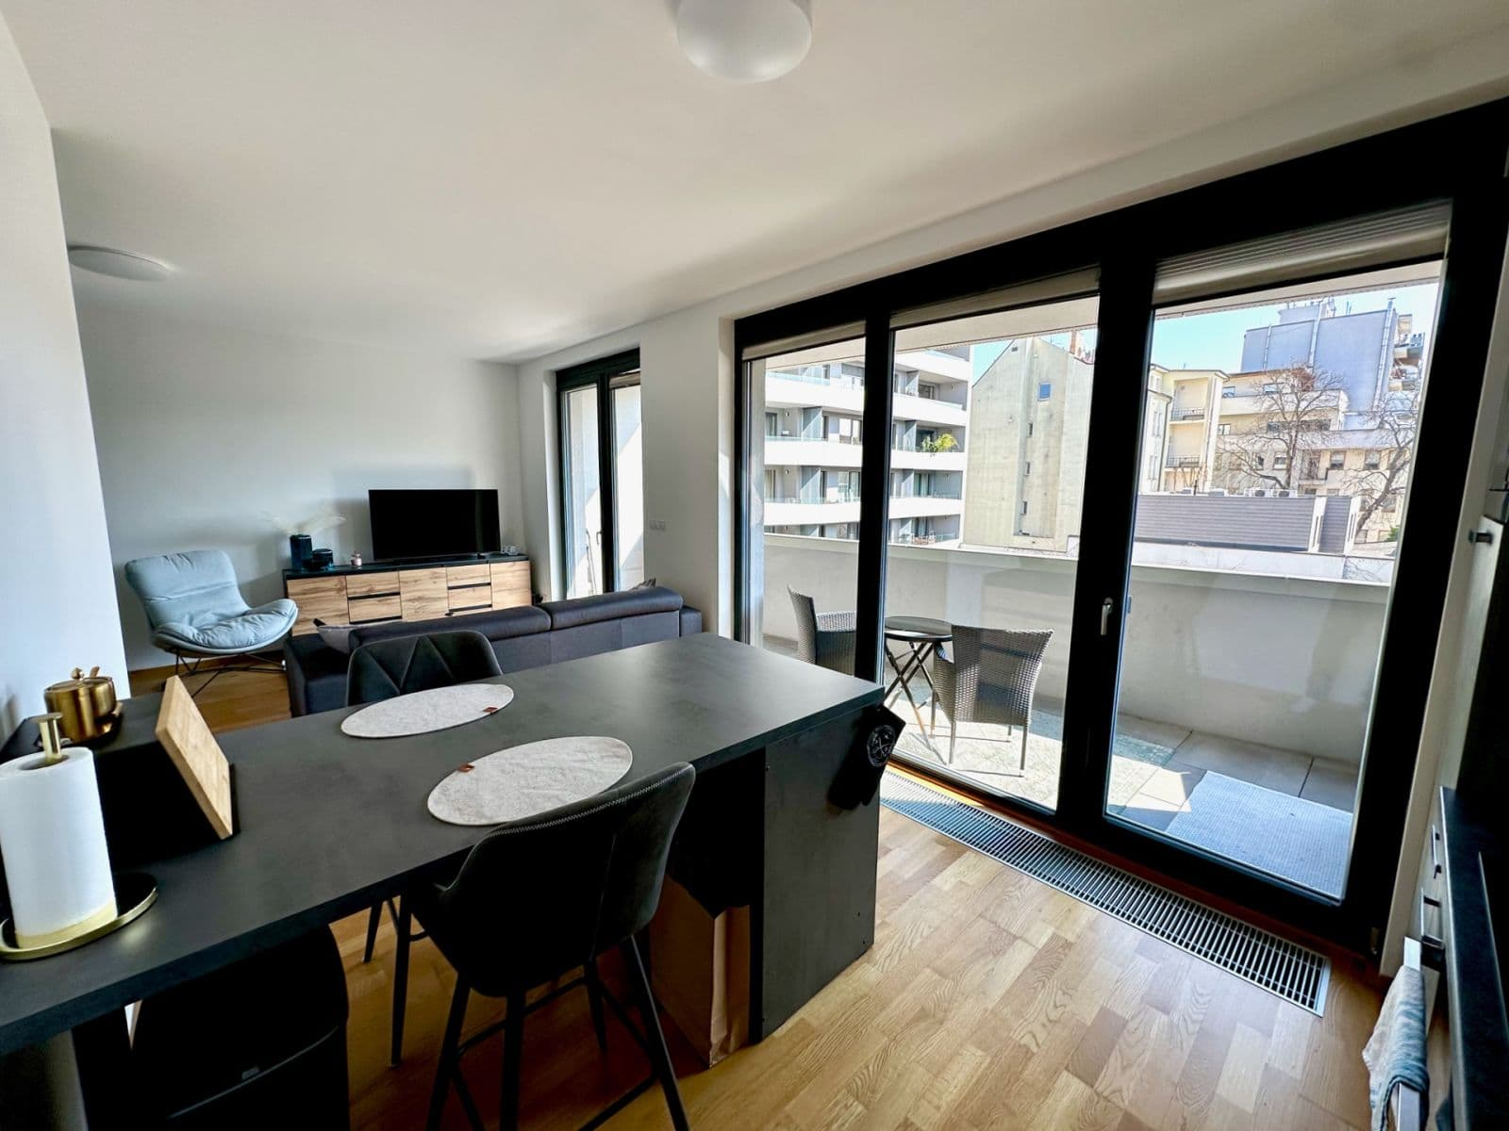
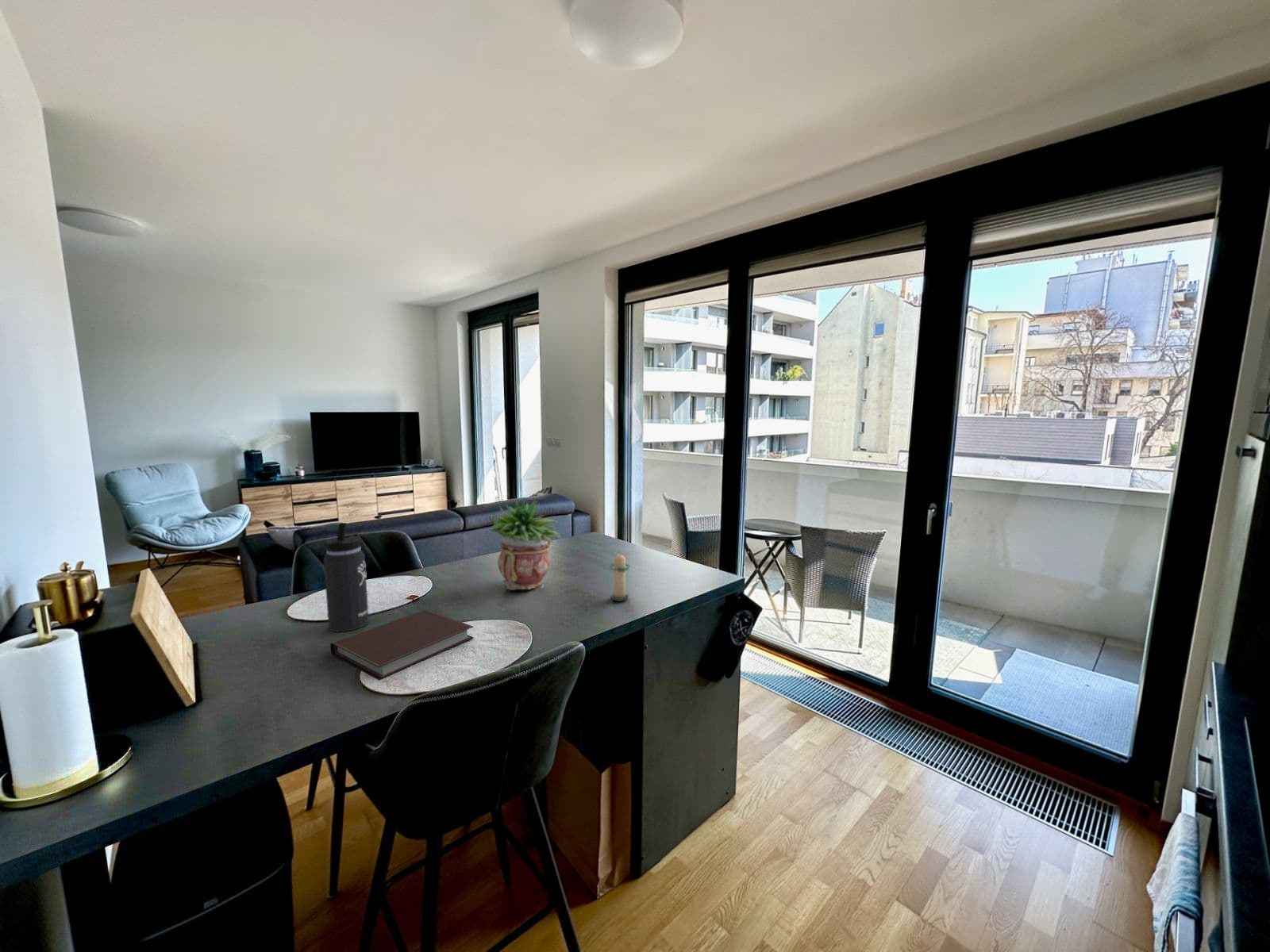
+ notebook [329,608,475,681]
+ candle [608,550,630,602]
+ potted plant [487,497,563,591]
+ thermos bottle [323,522,370,632]
